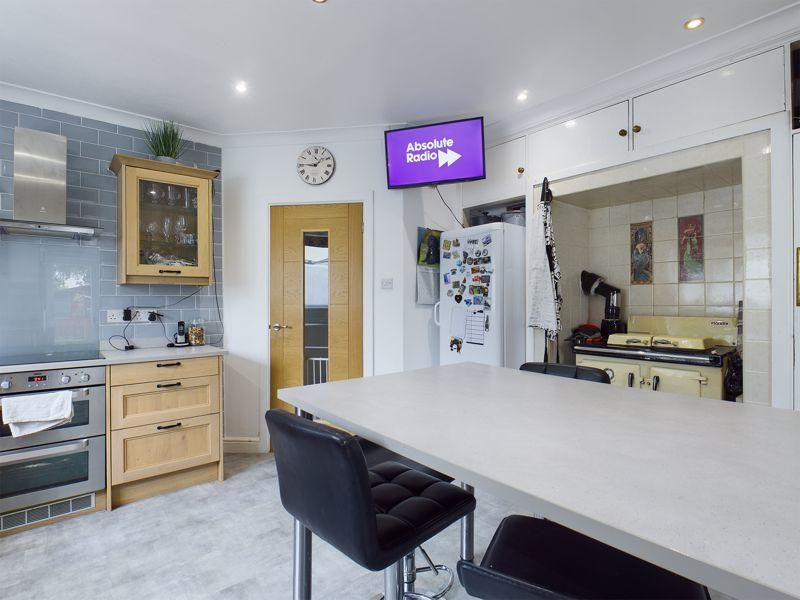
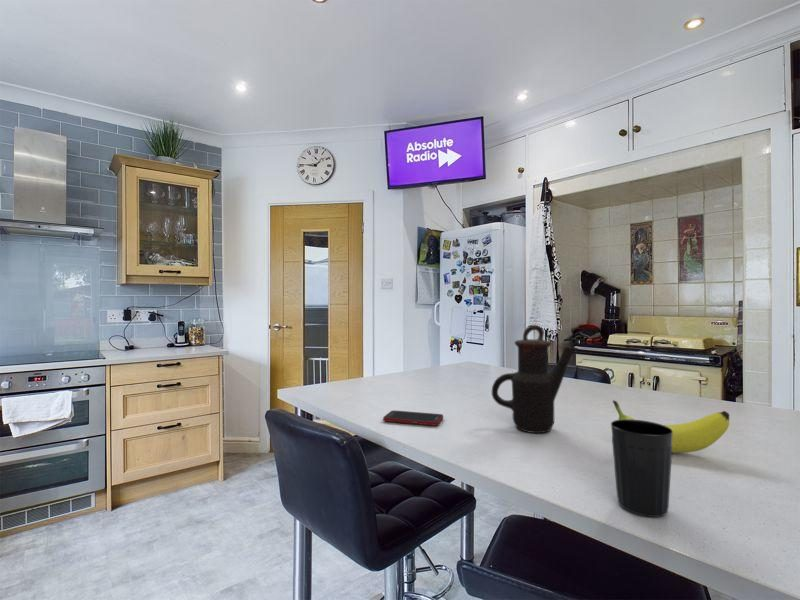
+ fruit [612,400,730,454]
+ teapot [491,324,579,434]
+ cup [610,419,673,518]
+ cell phone [382,409,444,427]
